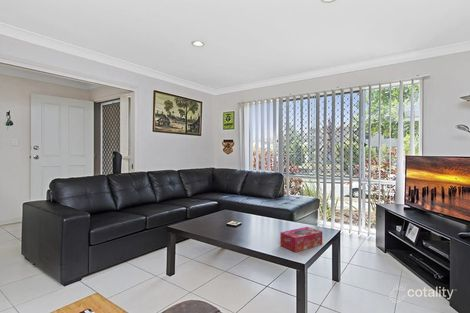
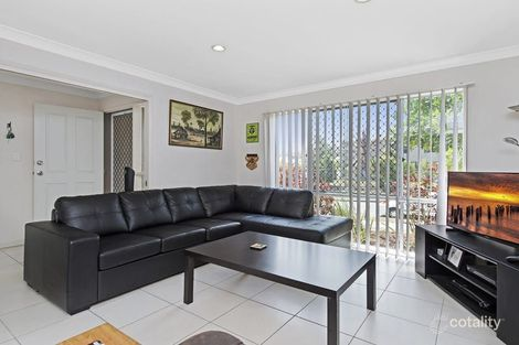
- tissue box [279,226,323,253]
